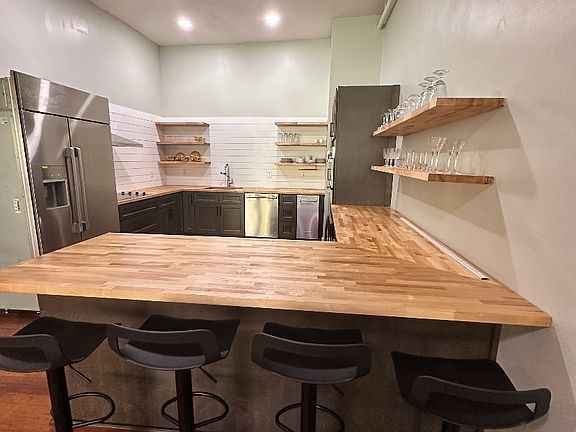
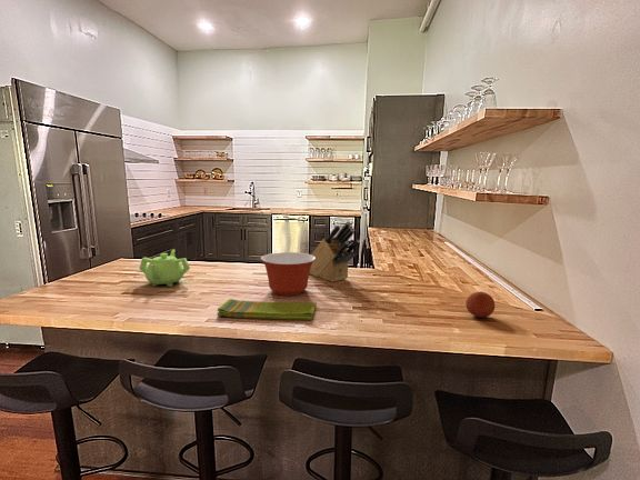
+ mixing bowl [260,251,316,297]
+ knife block [309,220,361,283]
+ fruit [464,290,496,318]
+ dish towel [217,298,317,321]
+ teapot [139,248,191,288]
